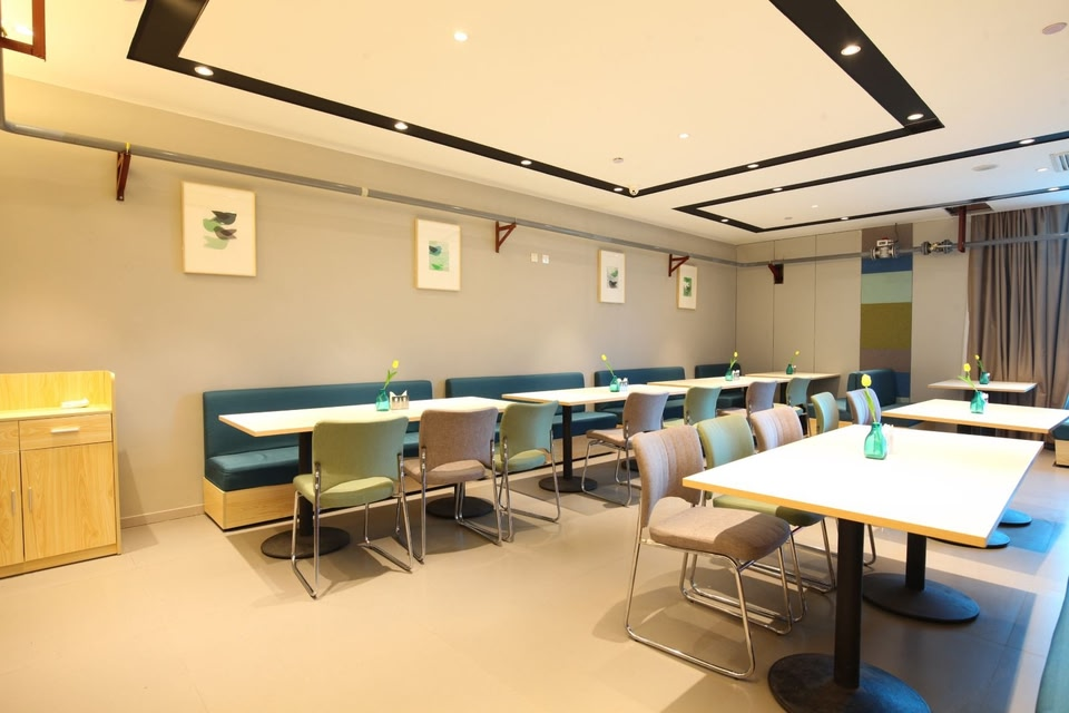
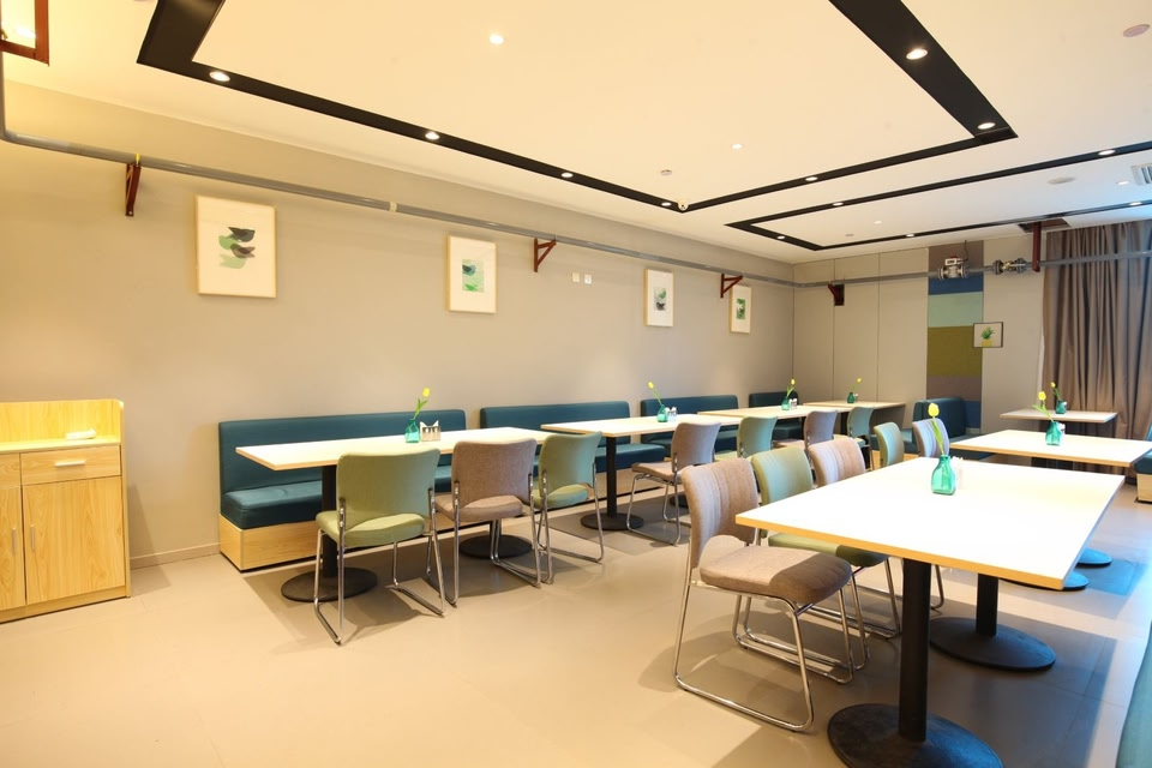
+ wall art [972,320,1004,349]
